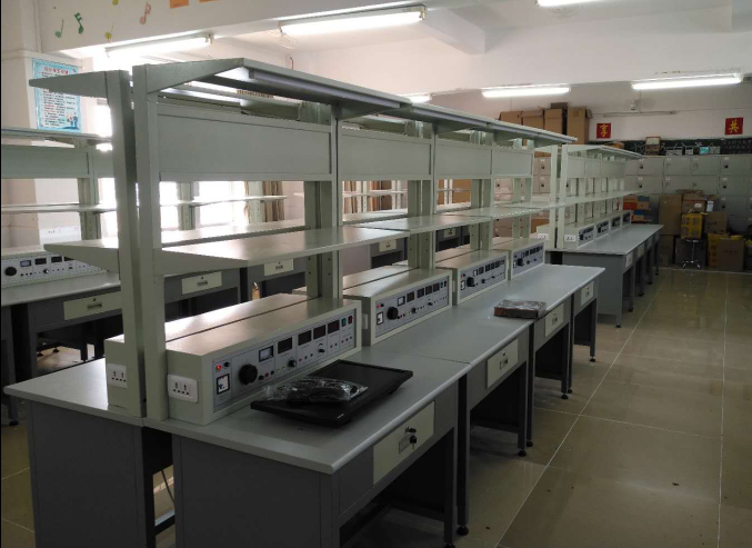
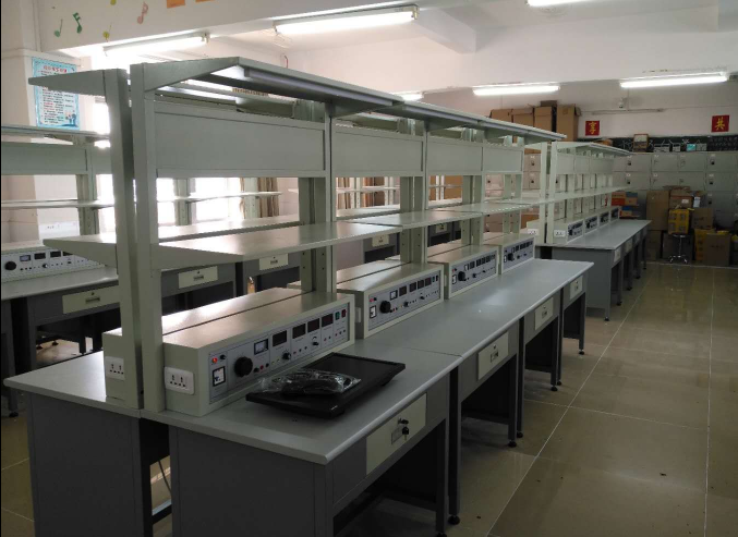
- book [492,298,548,319]
